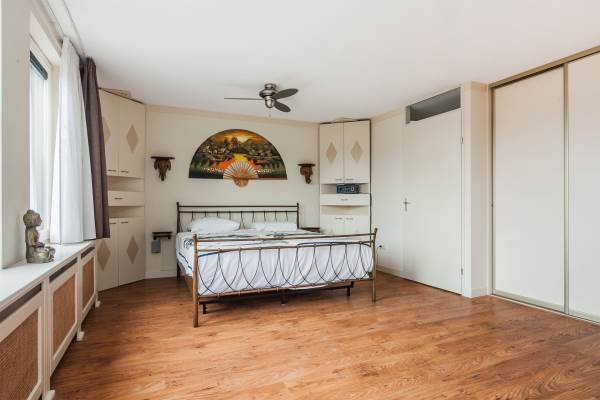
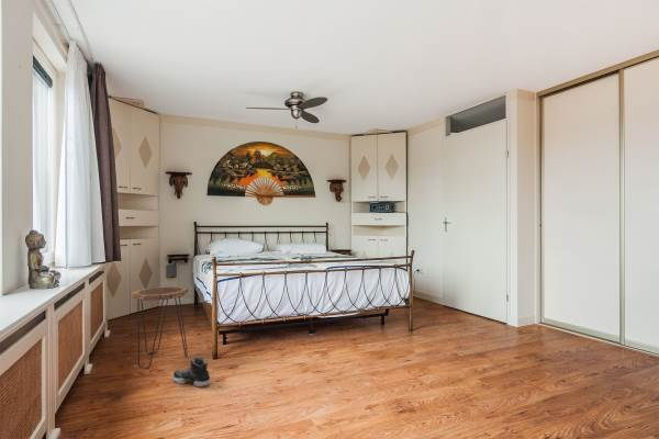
+ sneaker [171,356,212,387]
+ side table [131,285,189,370]
